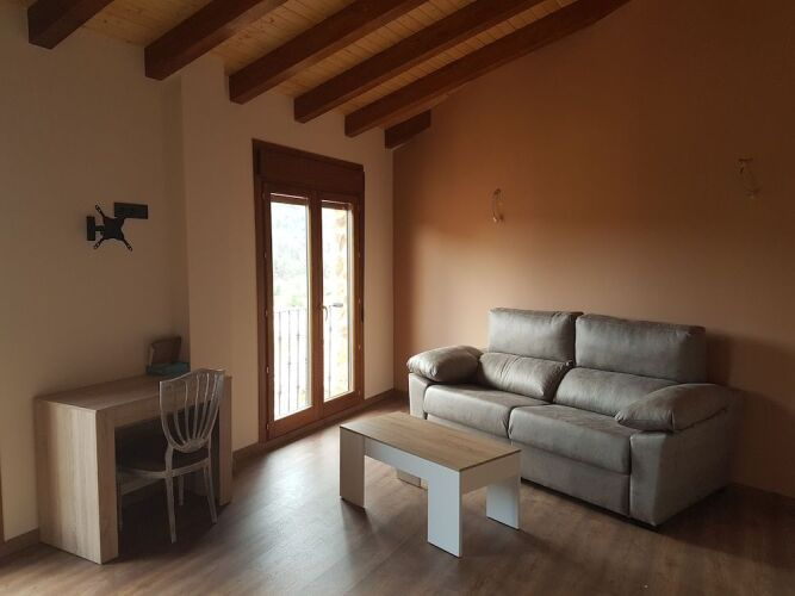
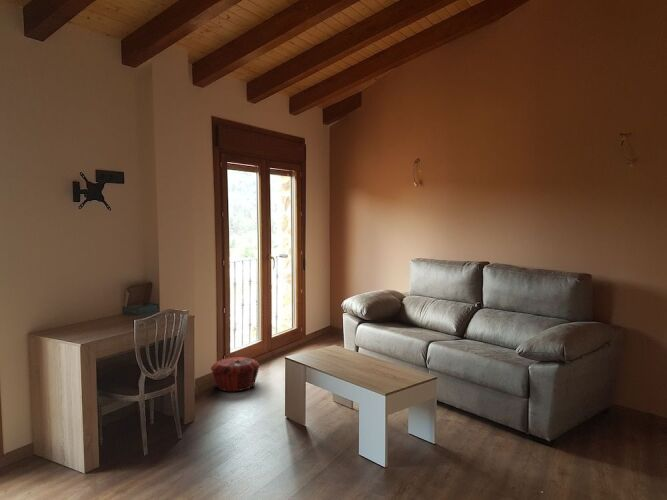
+ woven basket [210,356,261,392]
